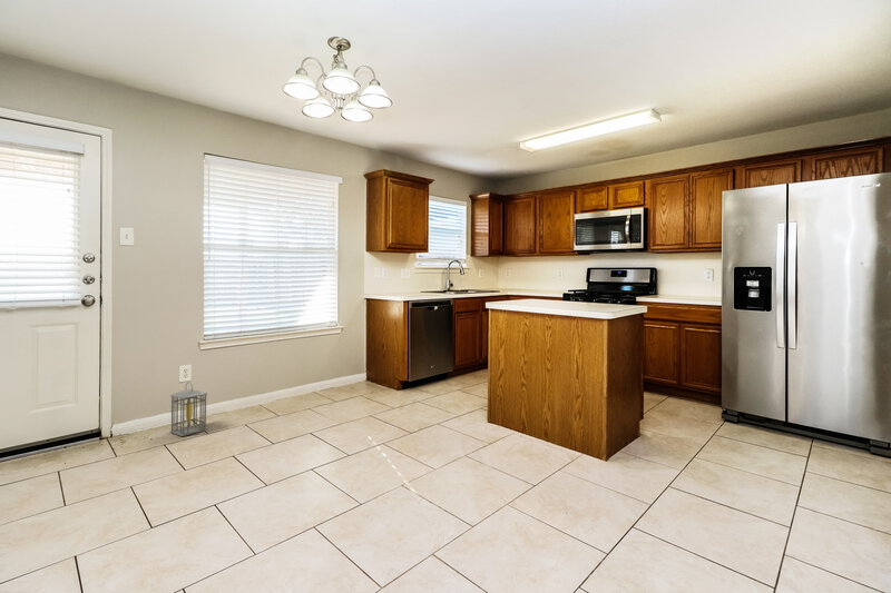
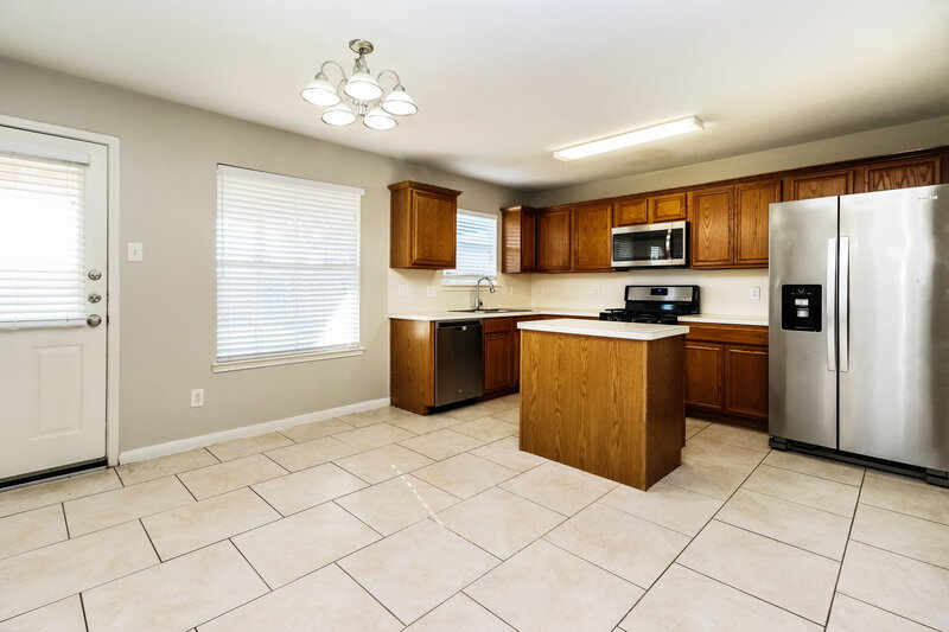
- lantern [169,380,208,437]
